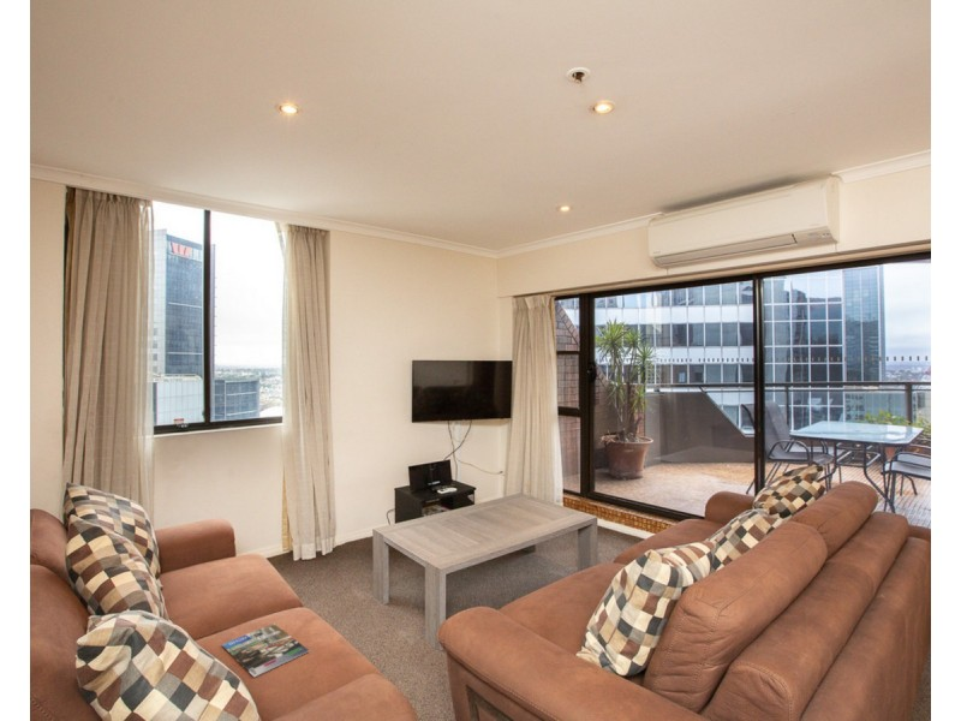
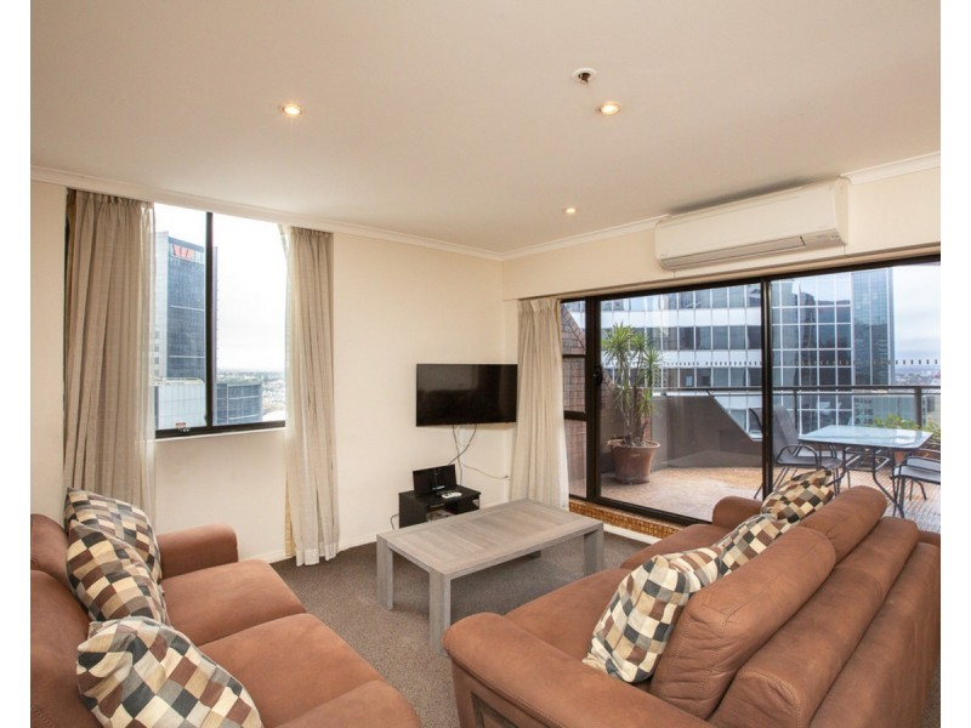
- magazine [220,622,311,679]
